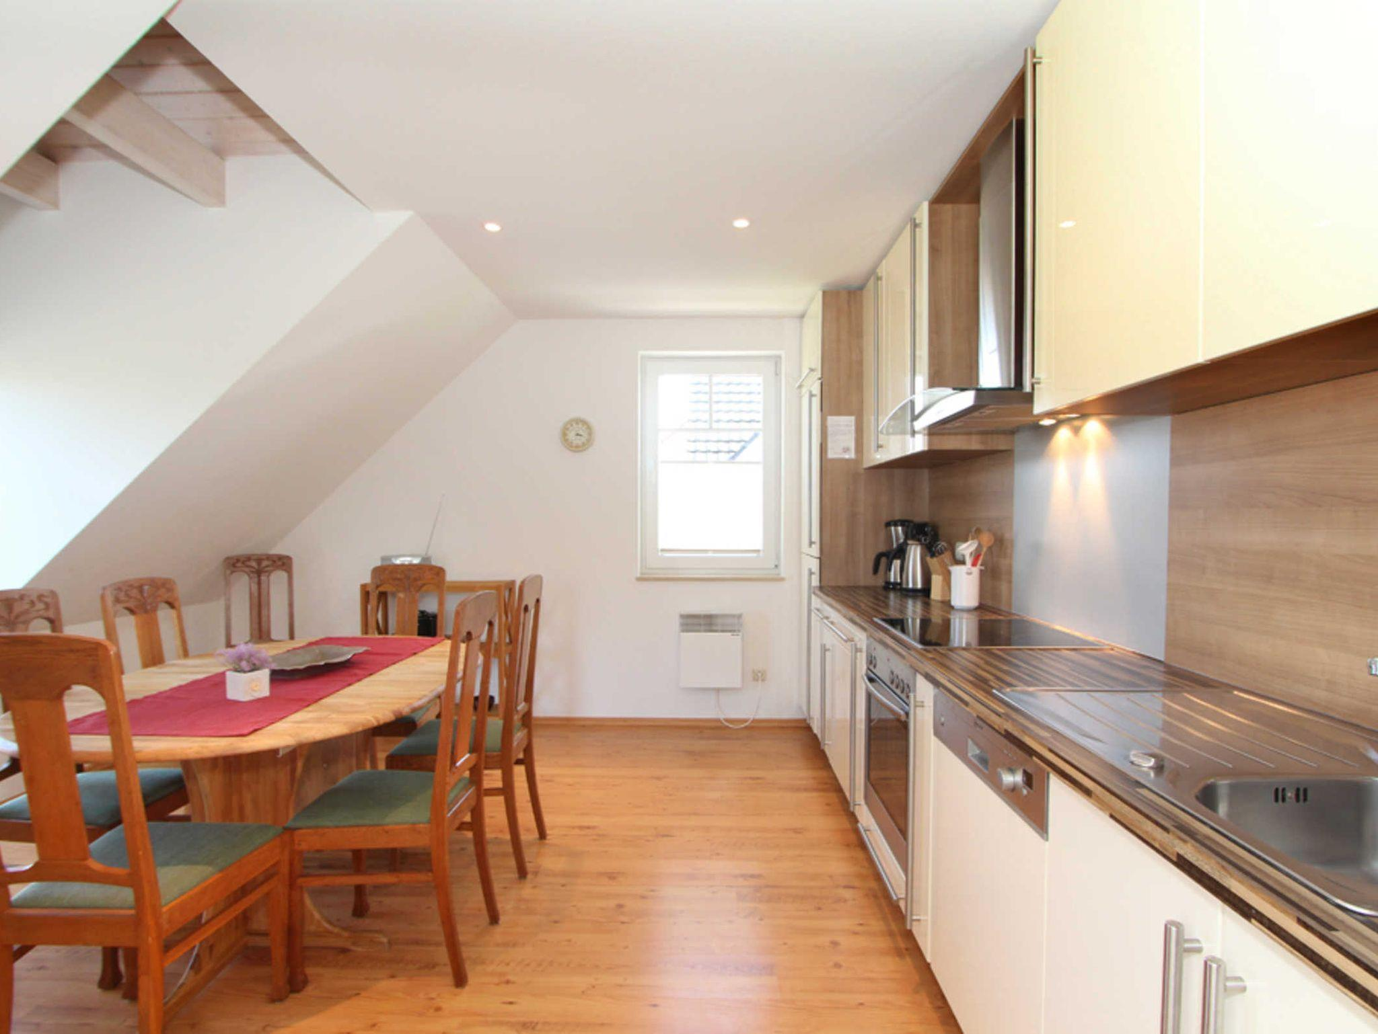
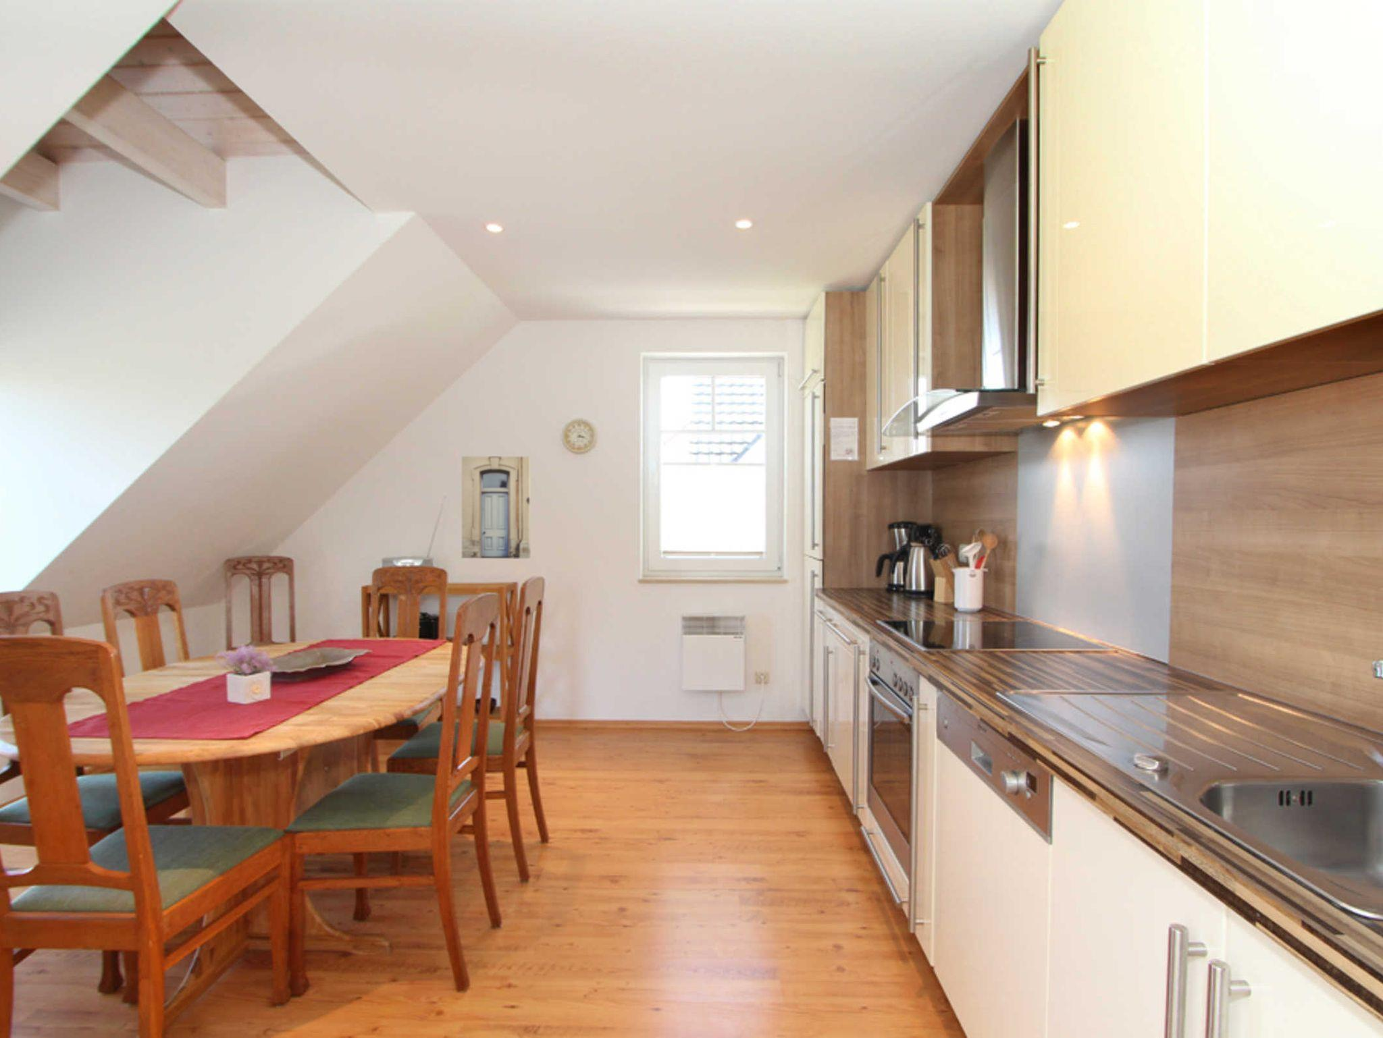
+ wall art [461,456,531,559]
